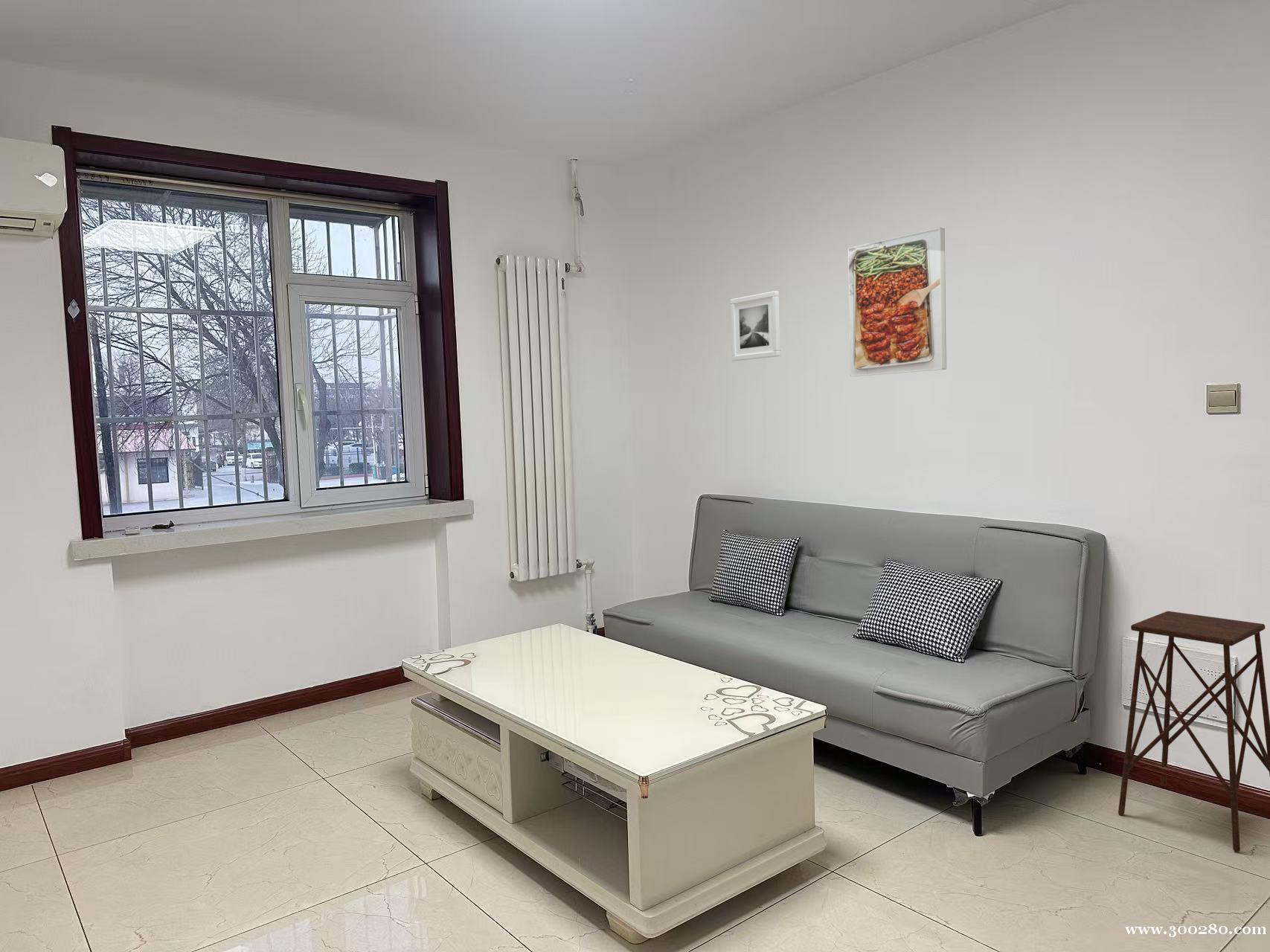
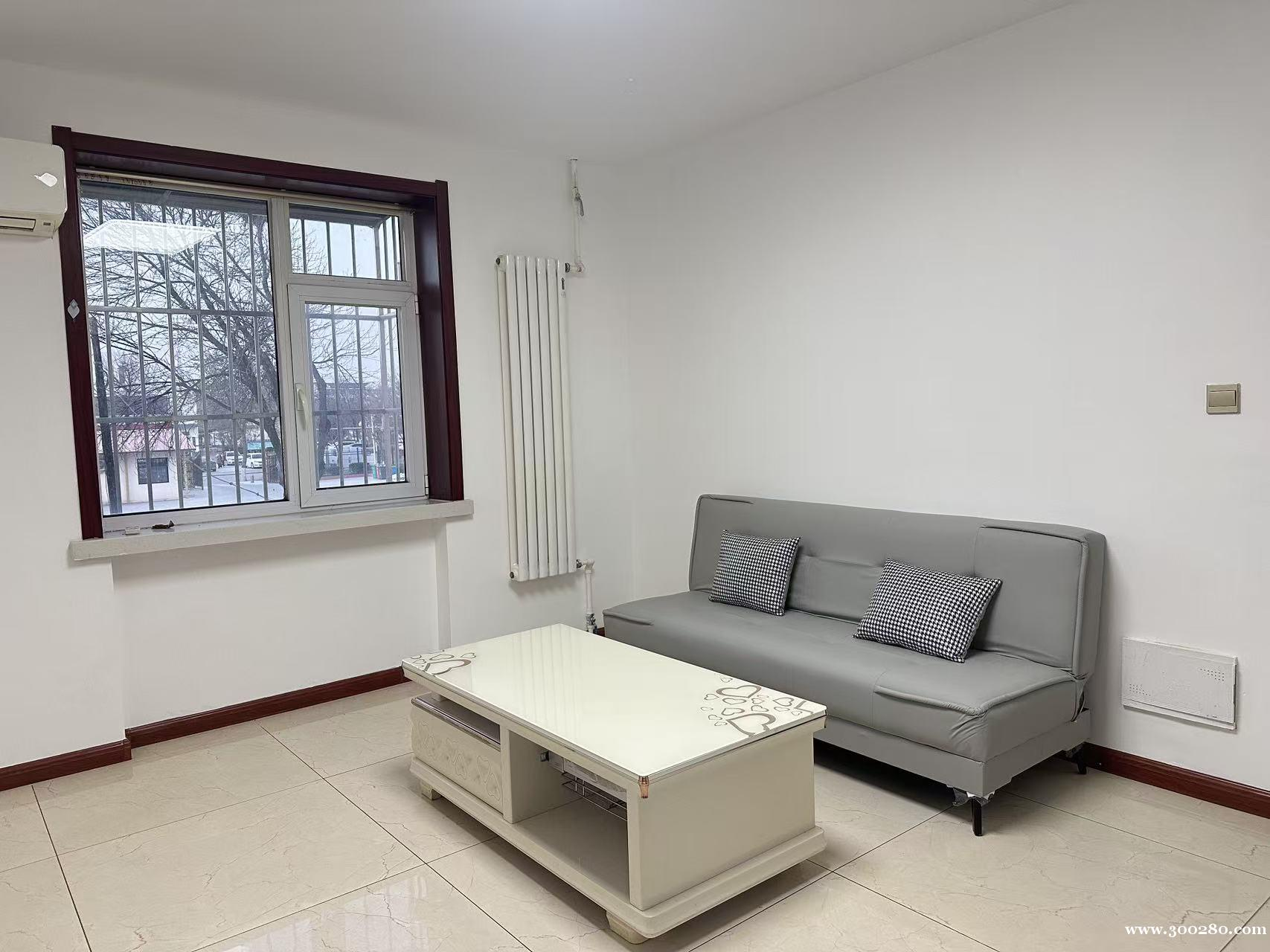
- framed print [847,227,947,377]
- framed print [729,290,781,361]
- side table [1117,611,1270,853]
